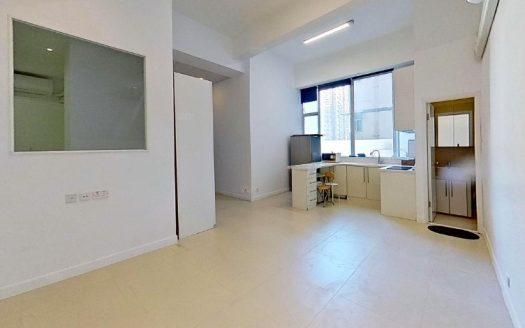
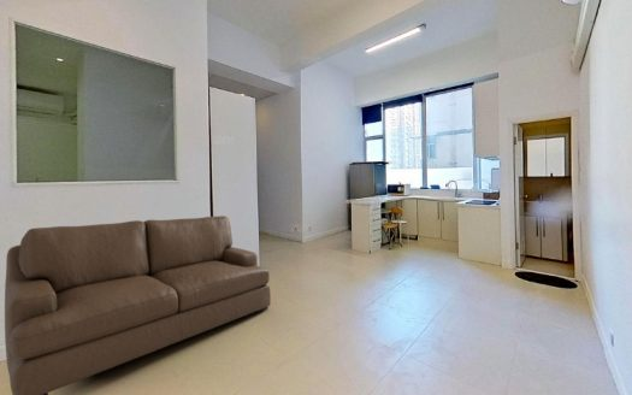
+ sofa [4,214,272,395]
